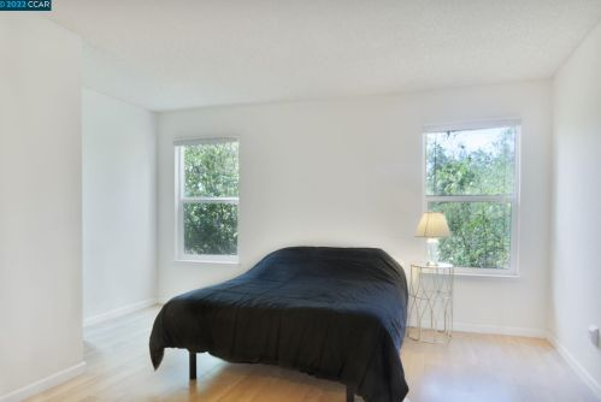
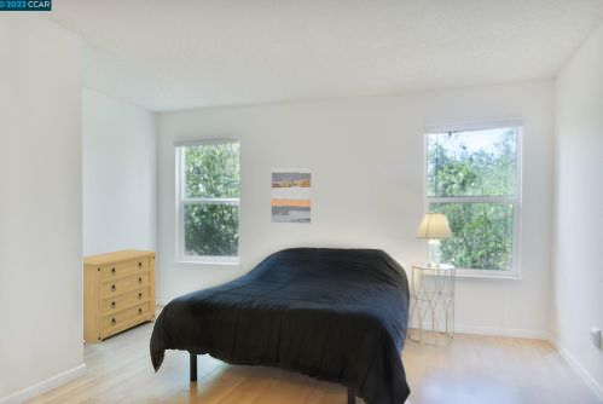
+ dresser [82,248,160,346]
+ wall art [271,166,312,224]
